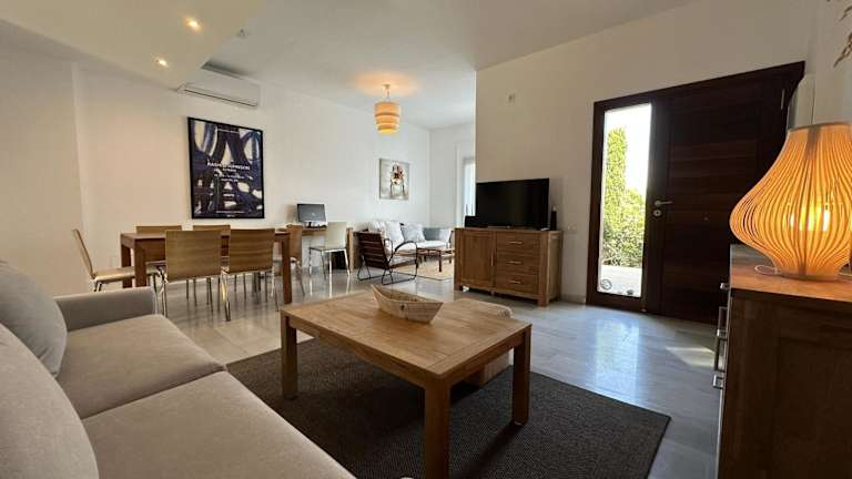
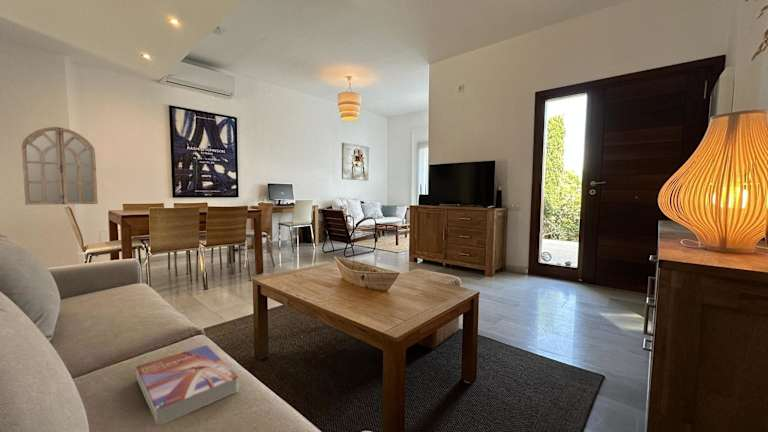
+ textbook [135,344,240,427]
+ home mirror [21,126,99,206]
